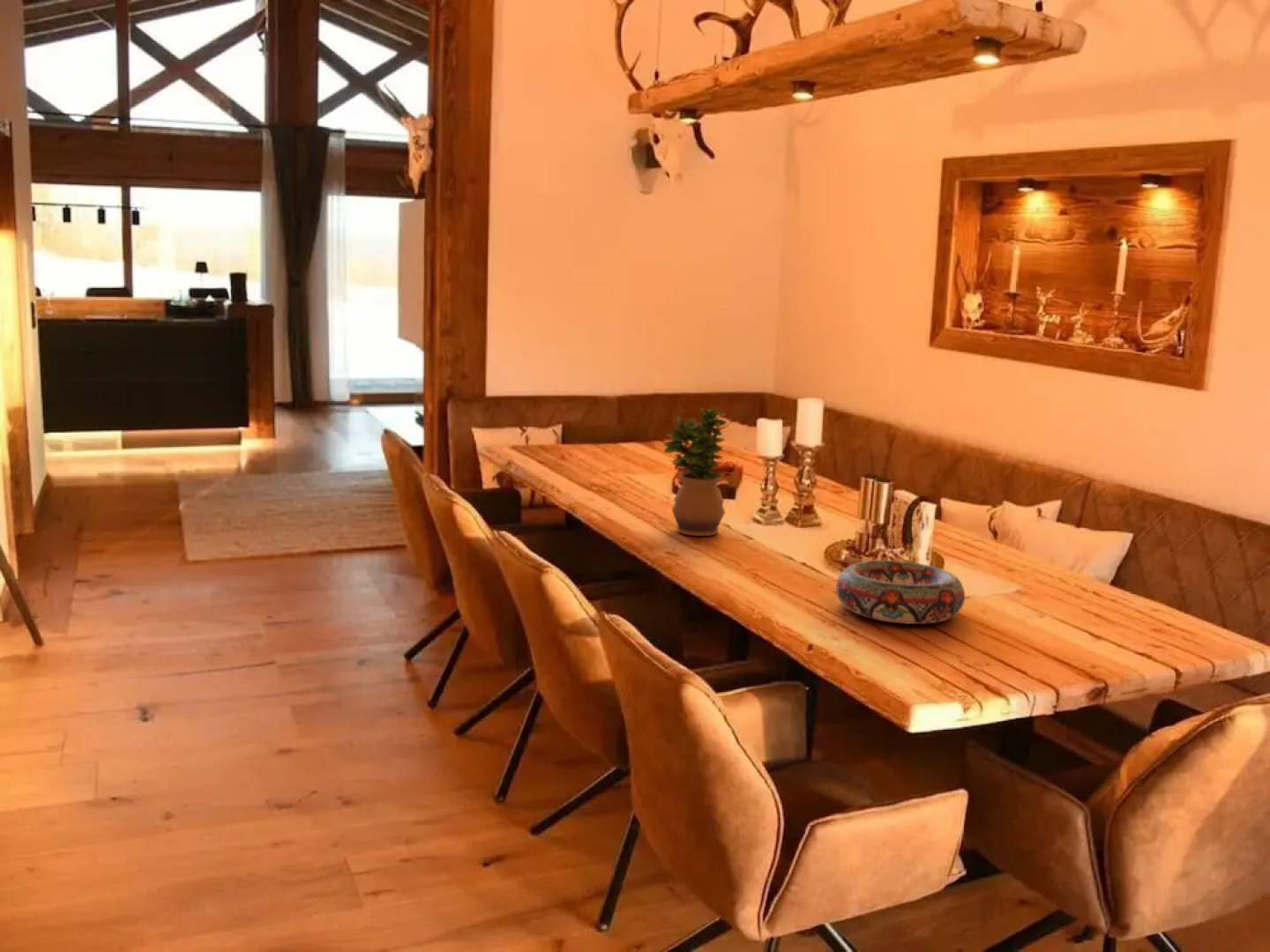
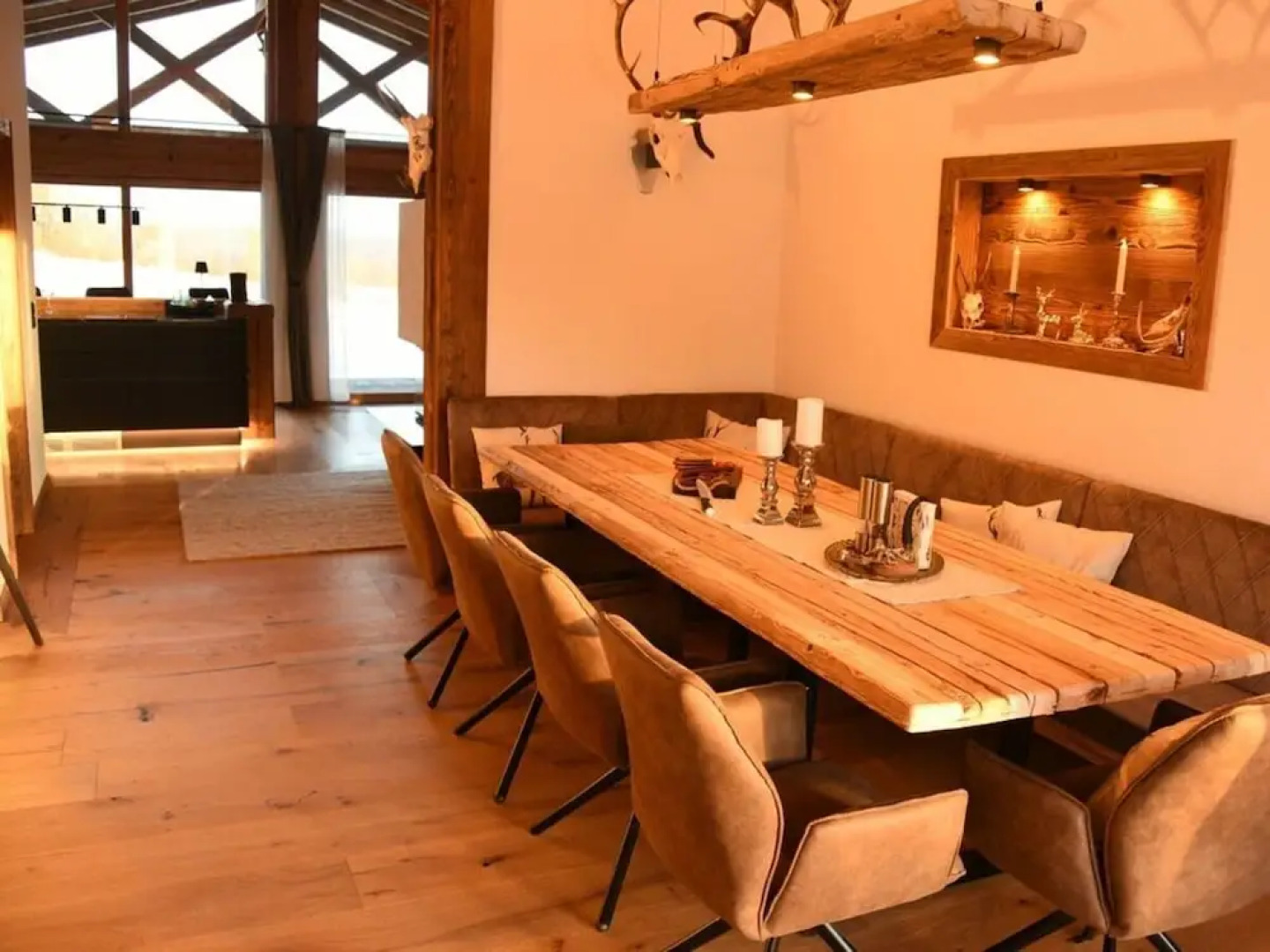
- potted plant [661,406,728,537]
- decorative bowl [835,560,966,625]
